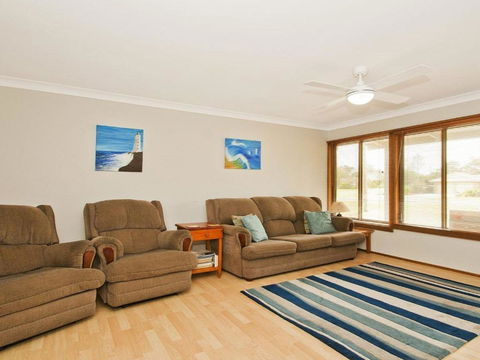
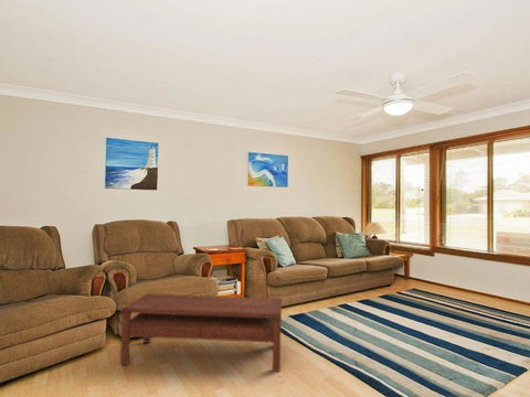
+ coffee table [119,293,283,373]
